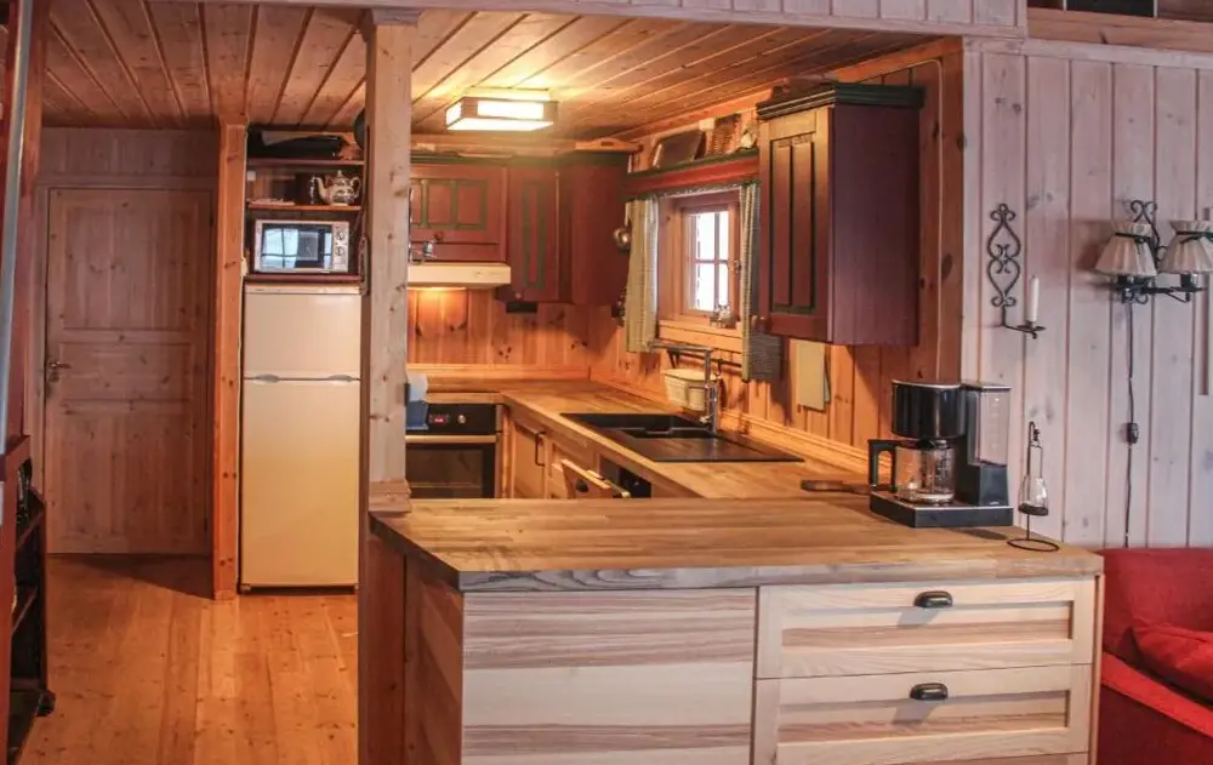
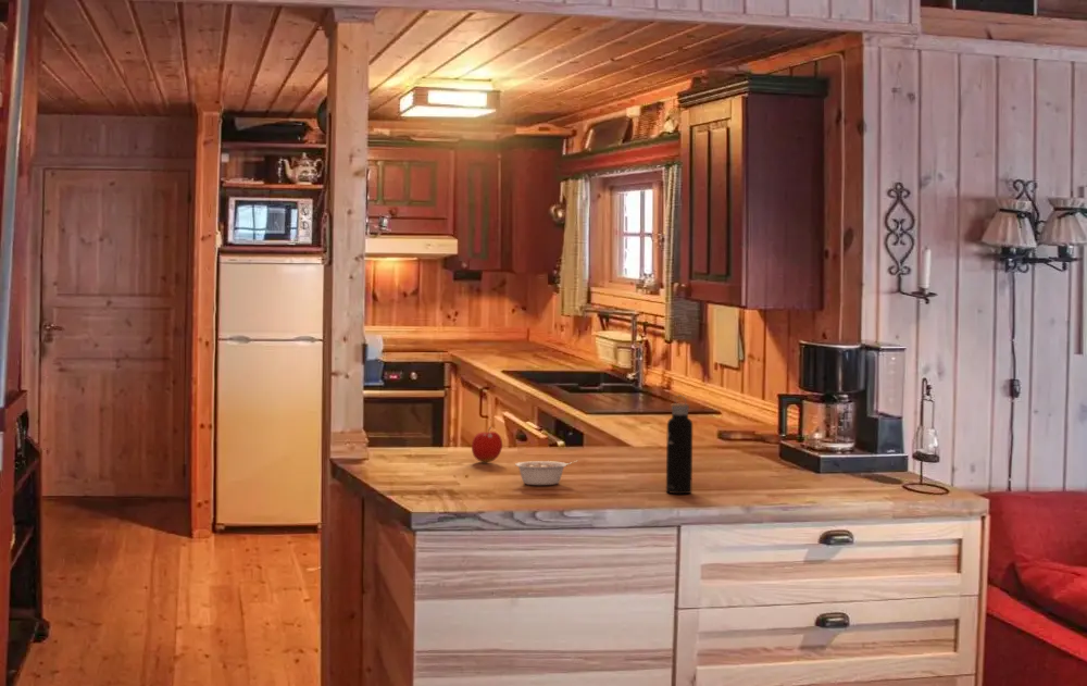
+ fruit [471,425,503,463]
+ water bottle [665,395,694,495]
+ legume [514,460,577,486]
